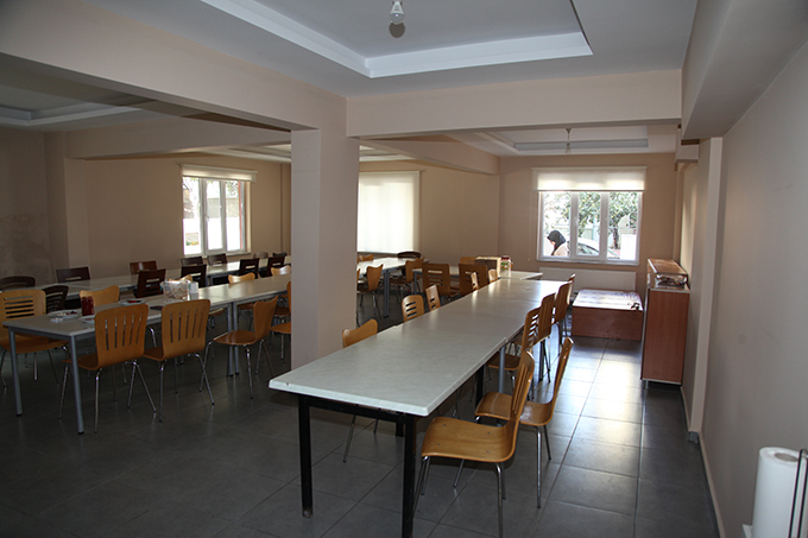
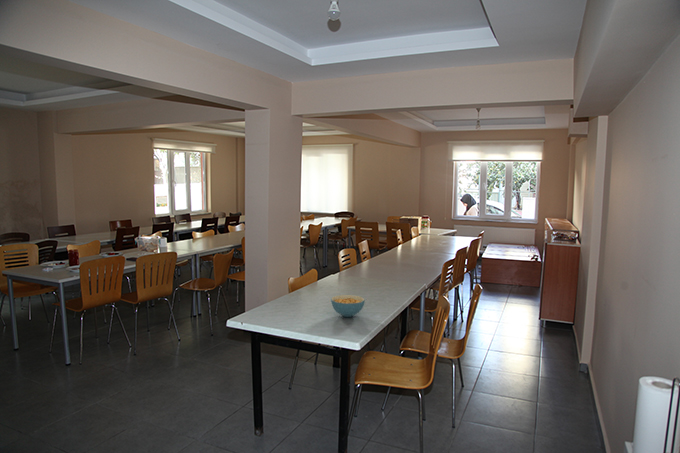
+ cereal bowl [330,294,366,318]
